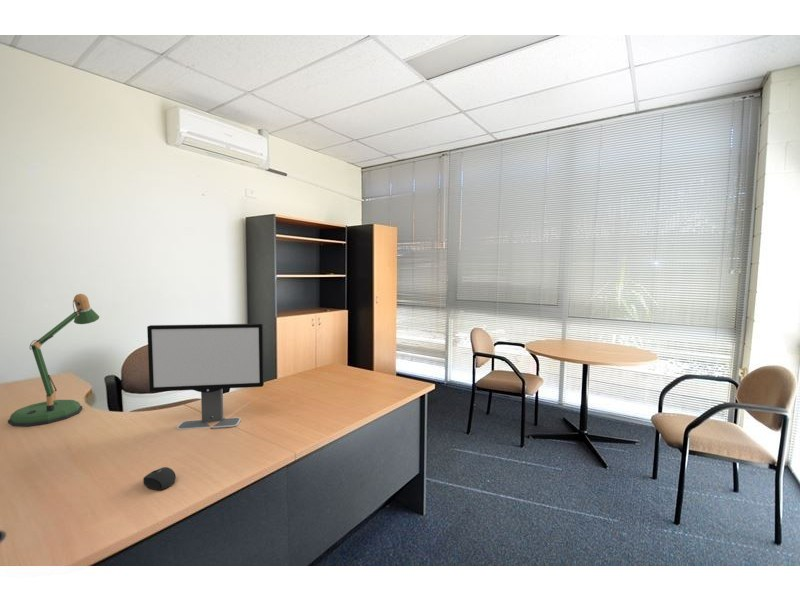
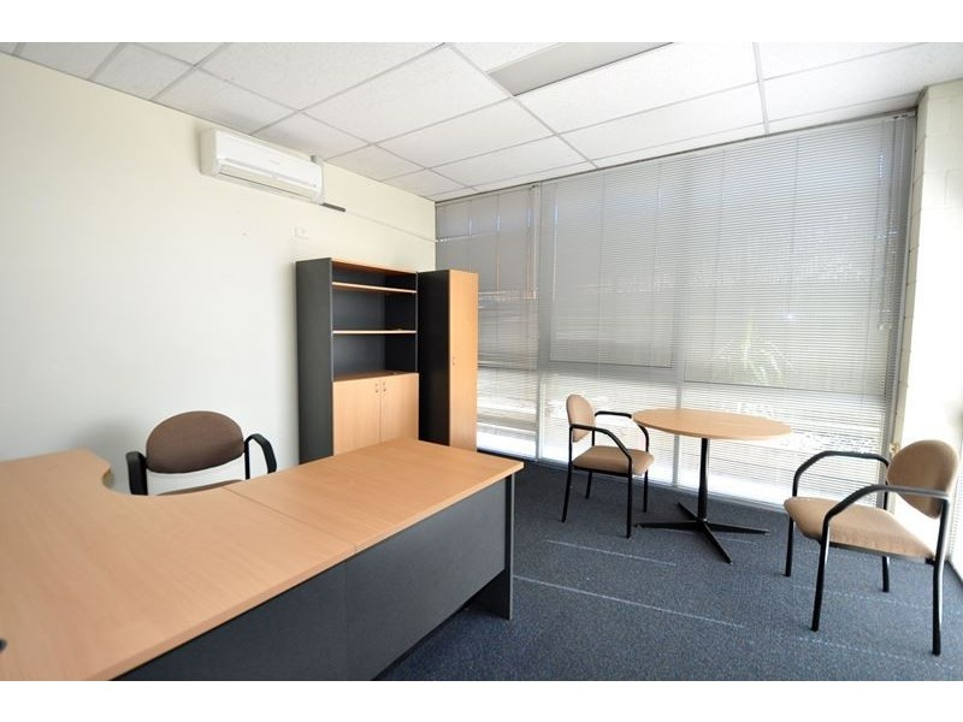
- desk lamp [7,293,100,427]
- mouse [142,466,177,491]
- computer monitor [146,323,265,431]
